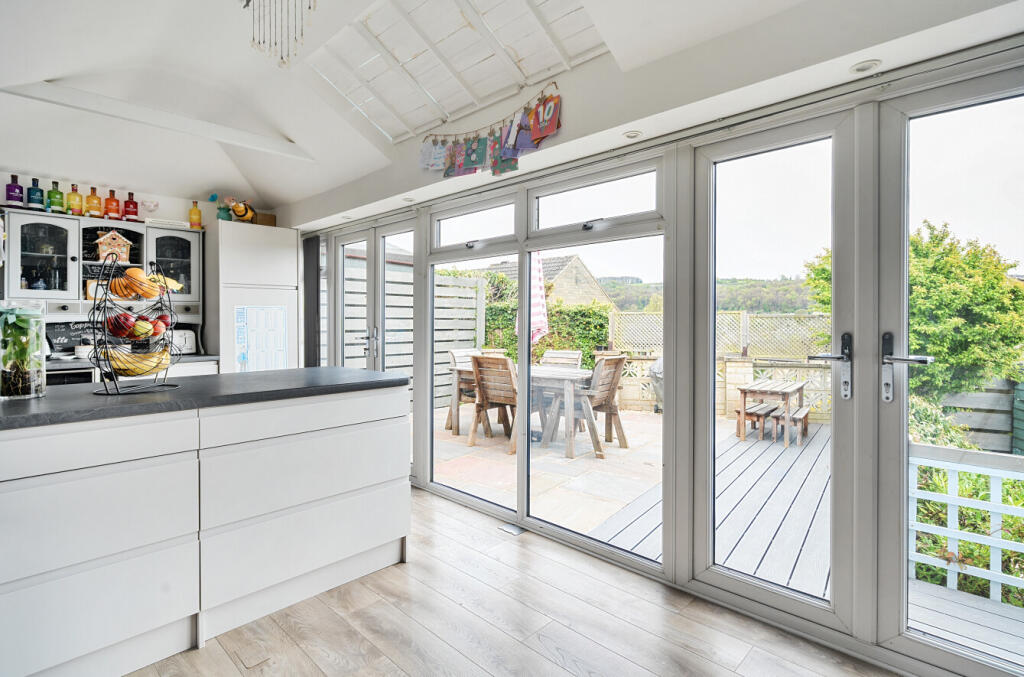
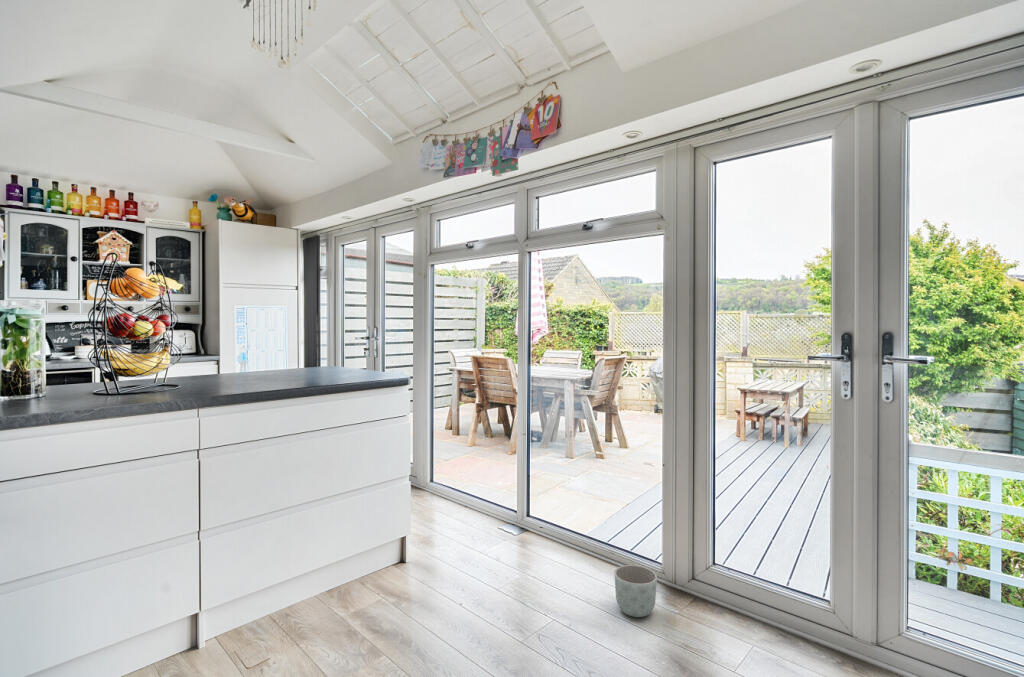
+ planter [613,564,658,618]
